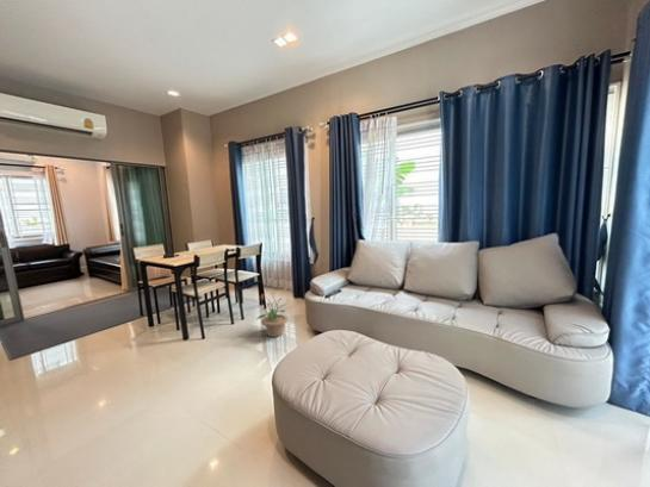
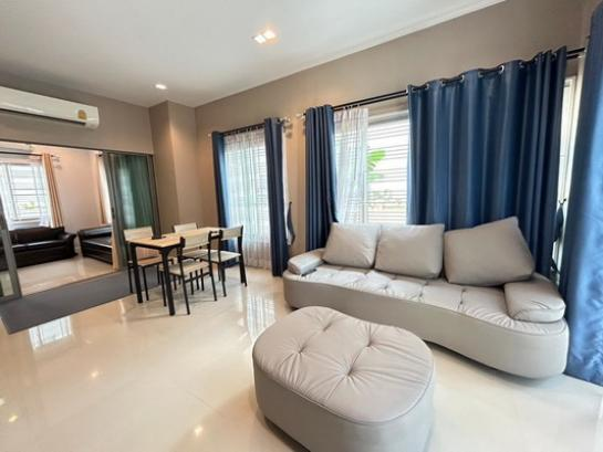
- potted plant [256,291,290,338]
